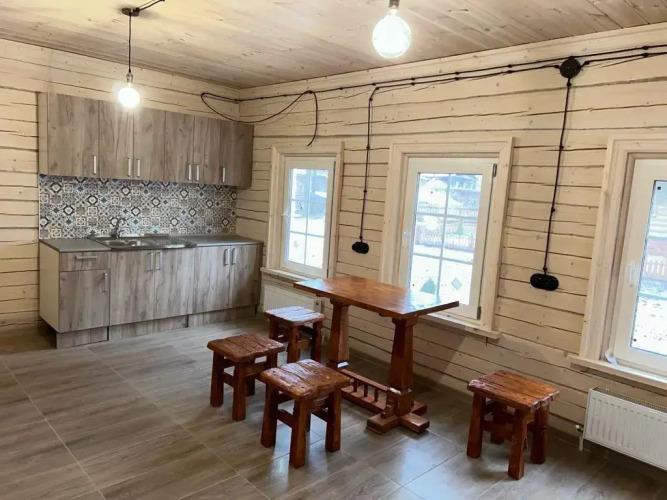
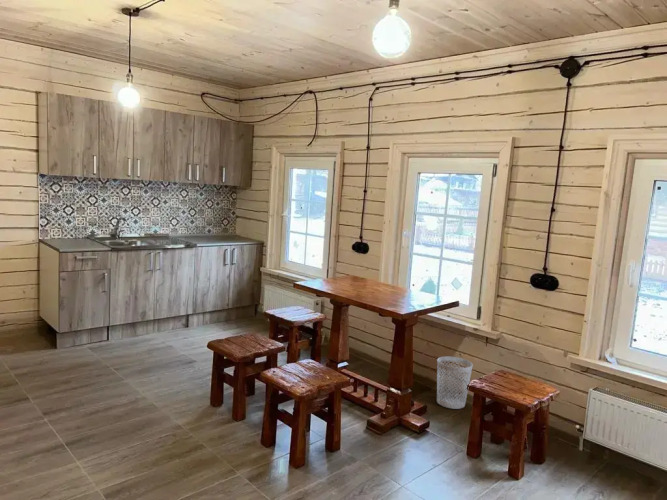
+ wastebasket [436,356,474,410]
